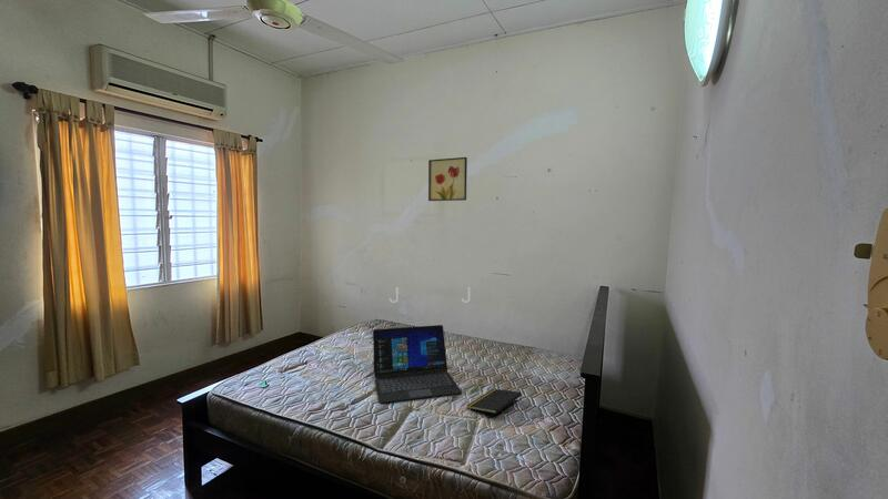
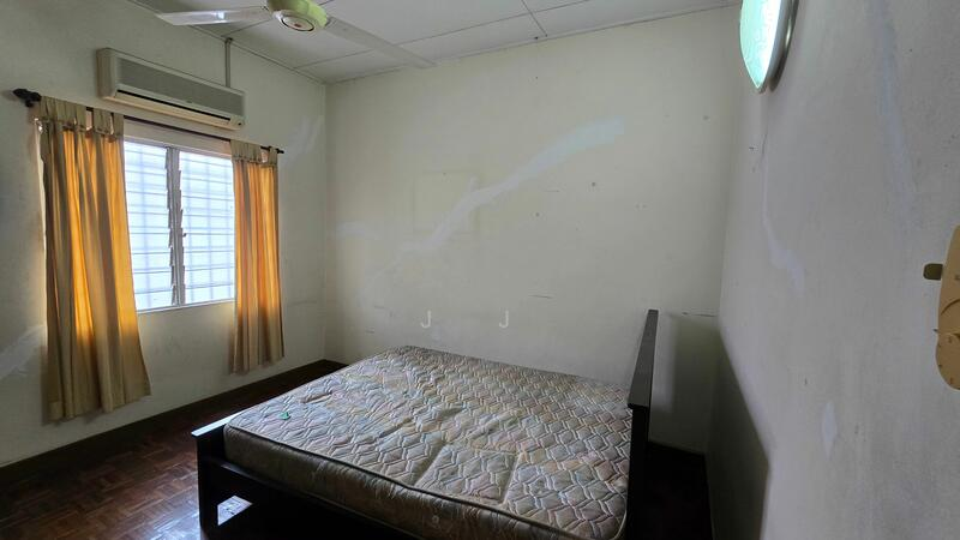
- notepad [465,388,523,415]
- wall art [427,156,468,202]
- laptop [372,324,463,404]
